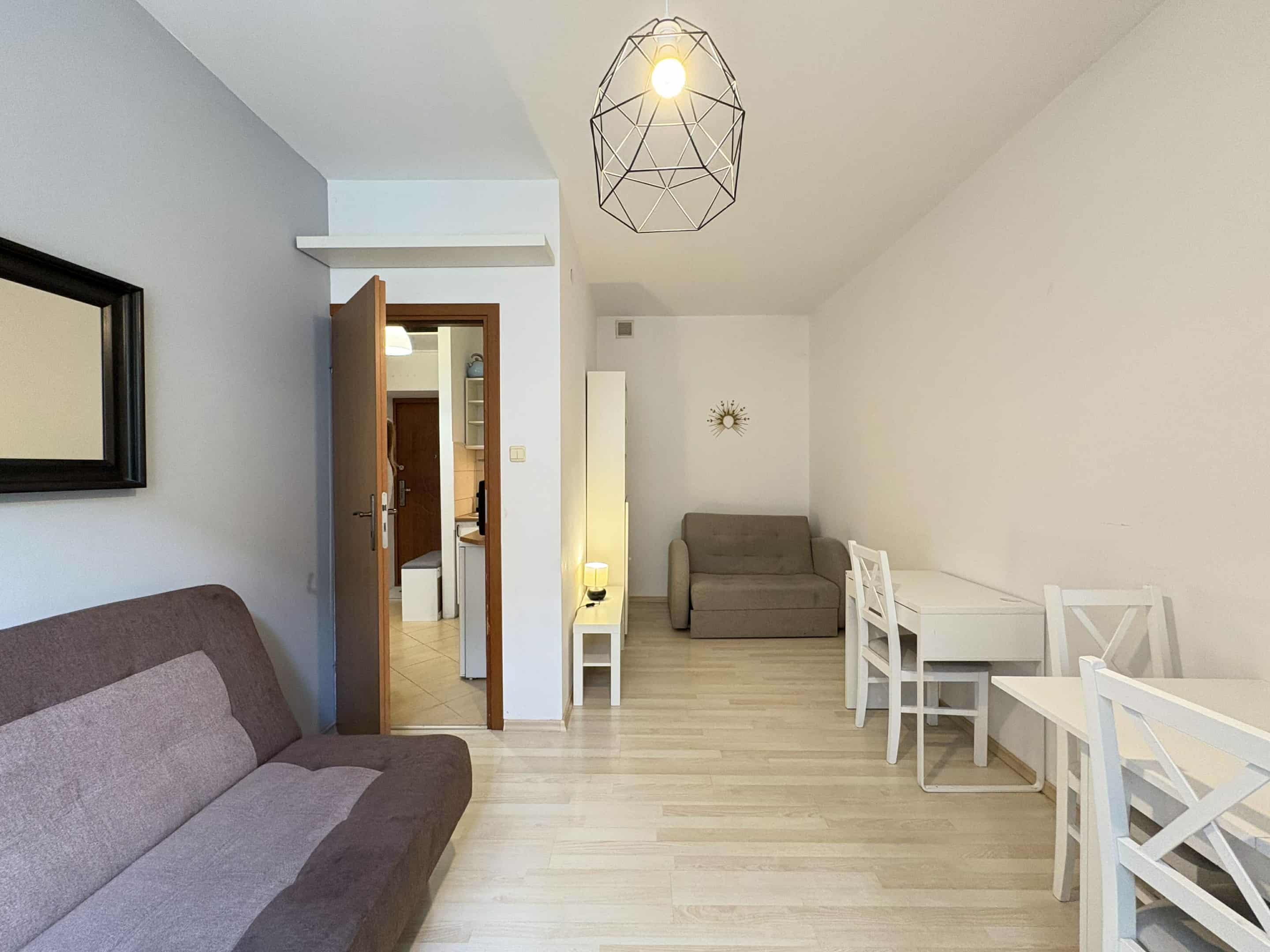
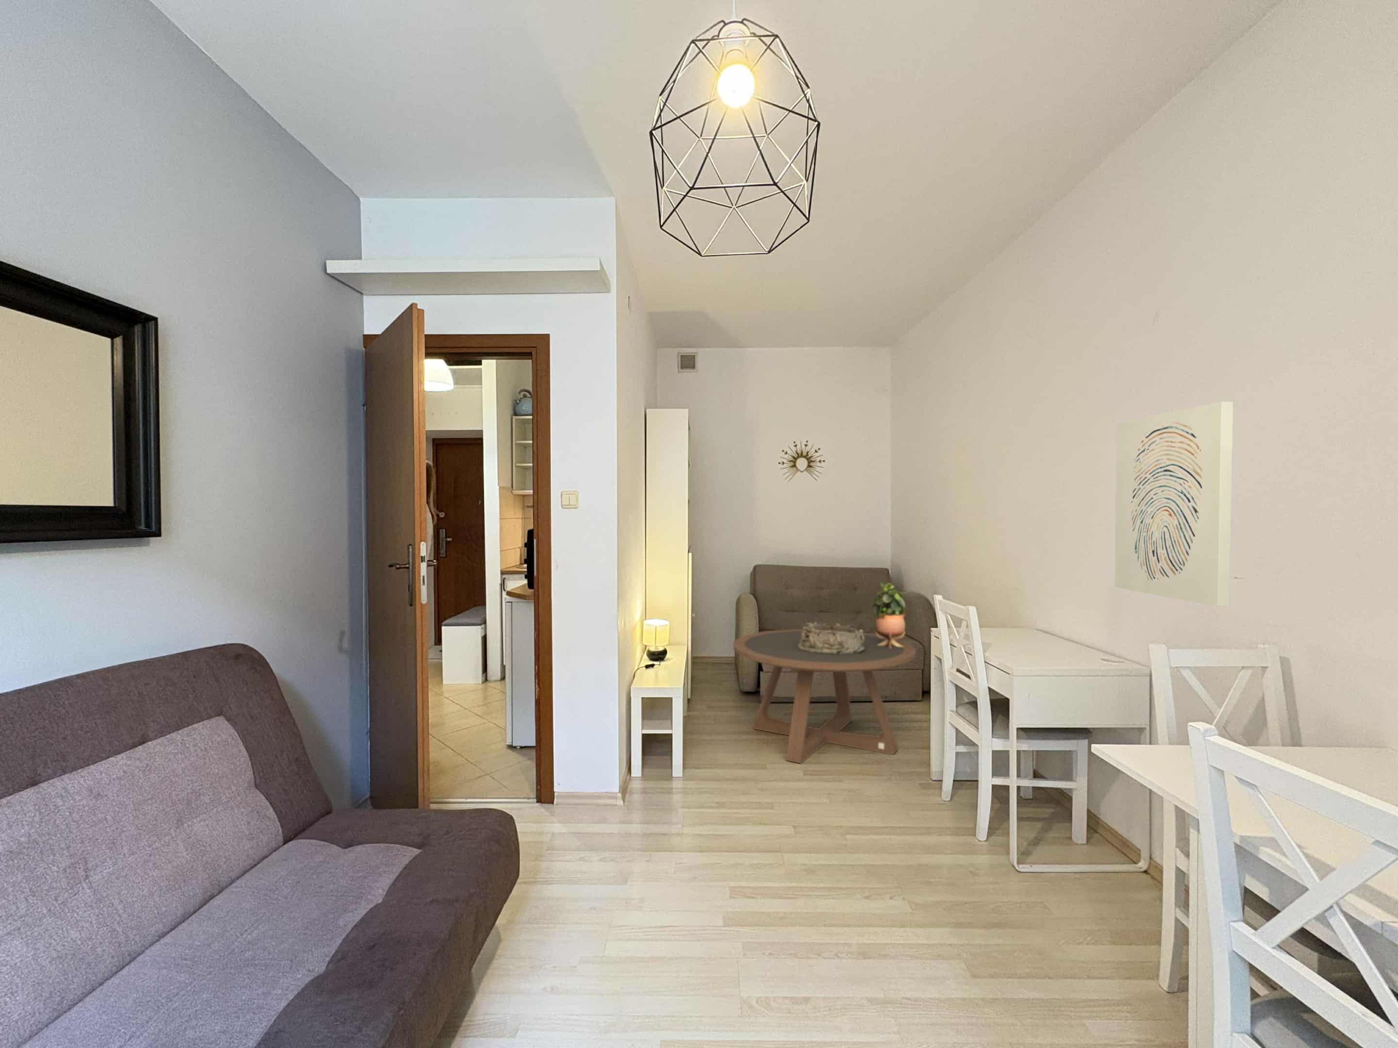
+ wall art [1114,401,1234,607]
+ coffee table [733,629,917,764]
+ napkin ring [798,622,865,654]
+ potted plant [872,582,906,648]
